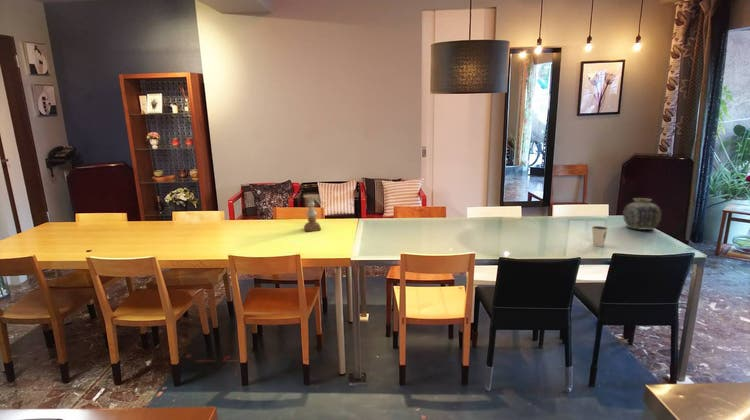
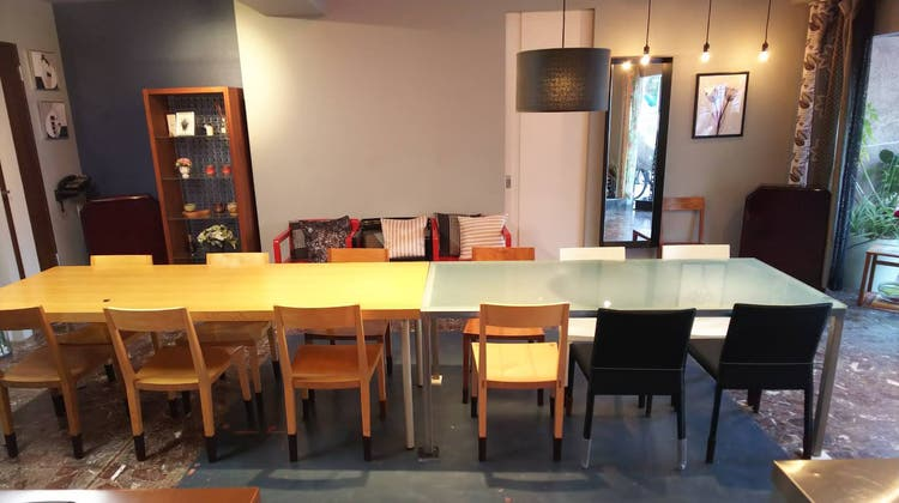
- candle holder [302,193,322,232]
- vase [622,197,662,231]
- dixie cup [591,225,609,248]
